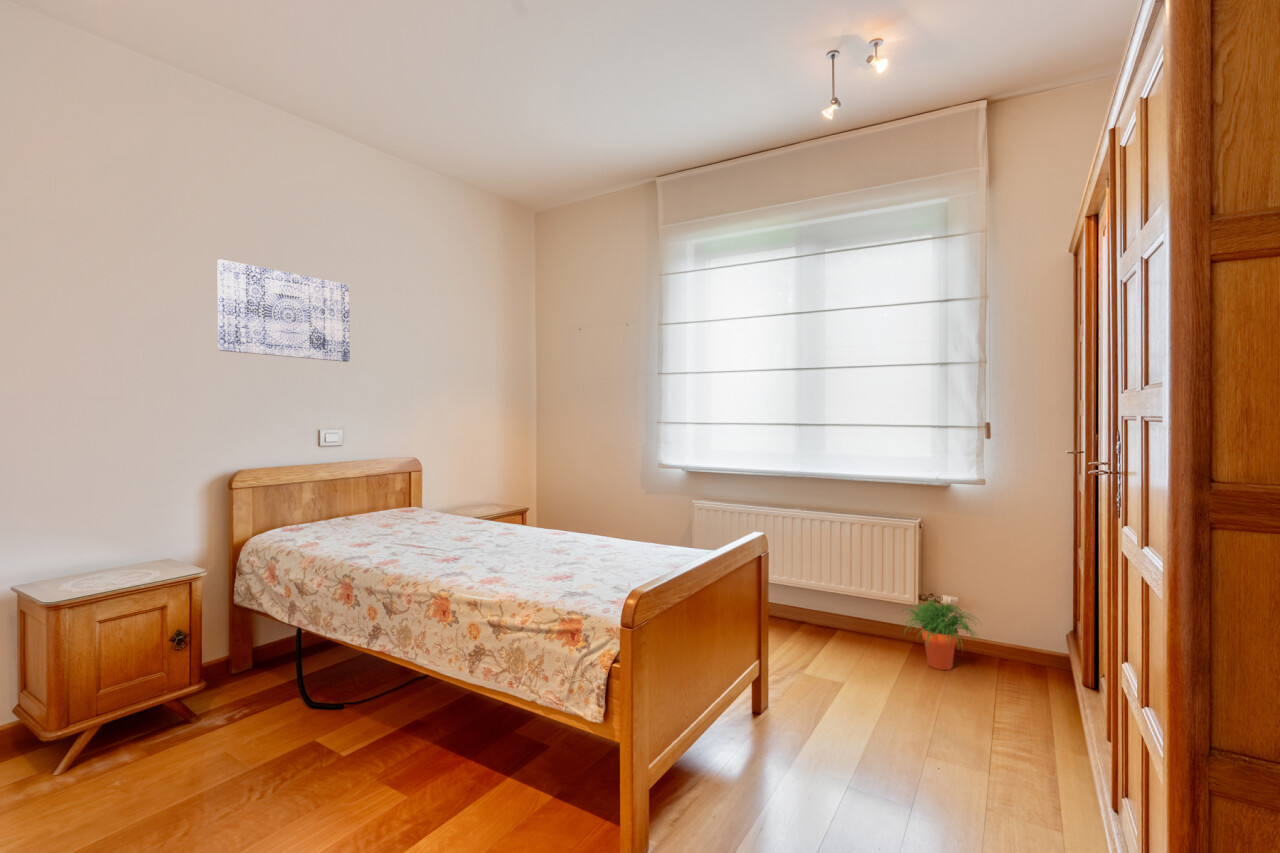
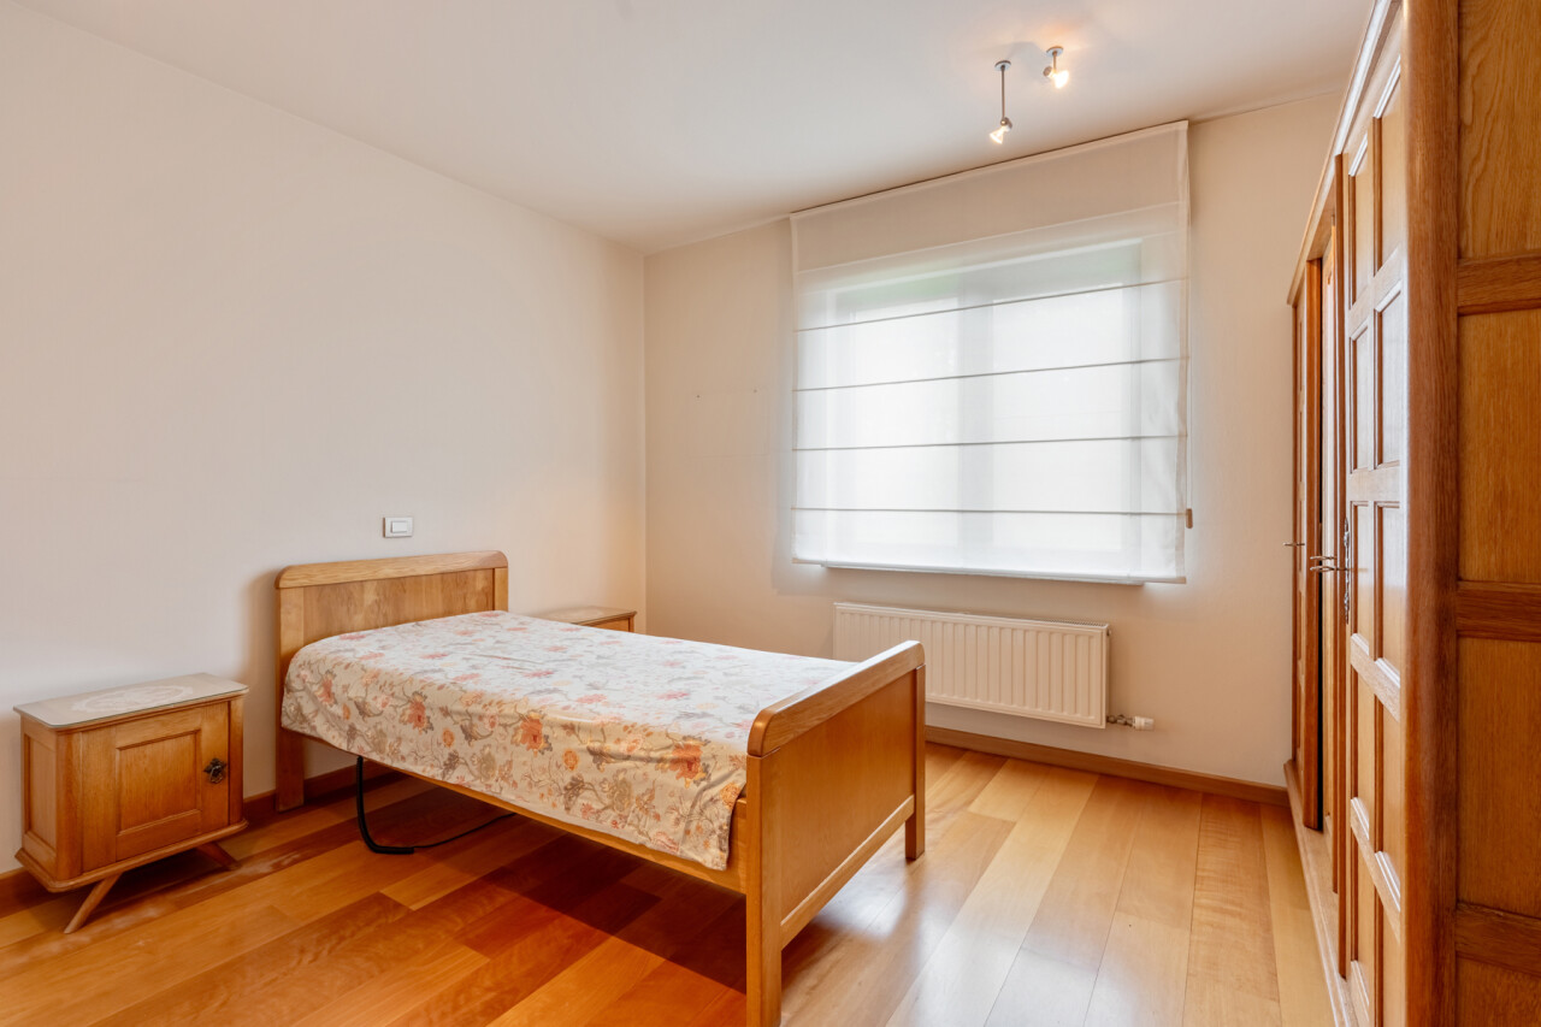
- wall art [216,259,351,363]
- potted plant [901,598,984,671]
